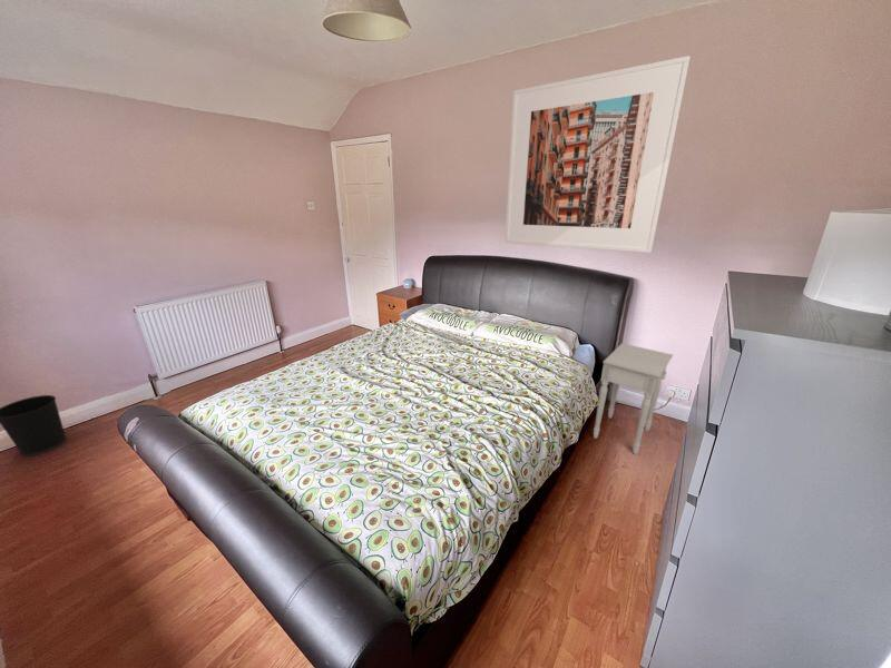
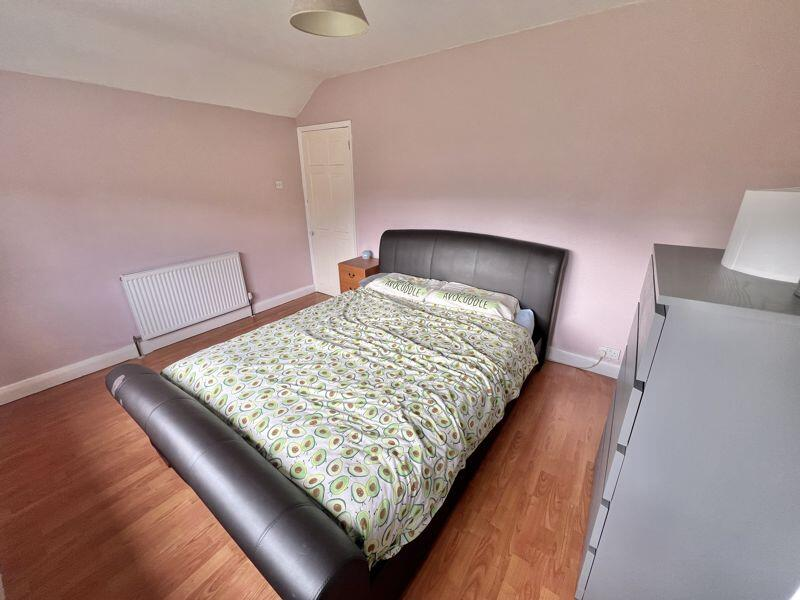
- wastebasket [0,394,67,456]
- nightstand [593,342,674,455]
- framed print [505,55,692,254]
